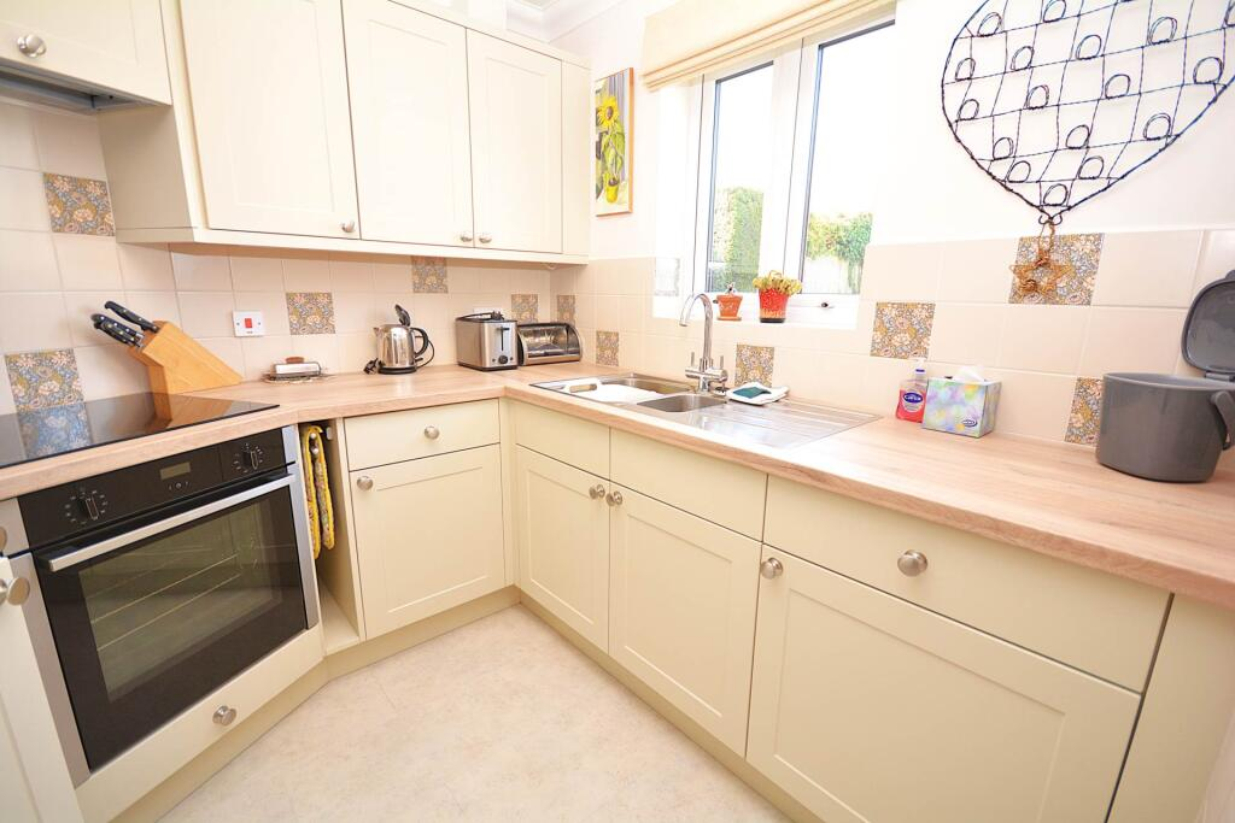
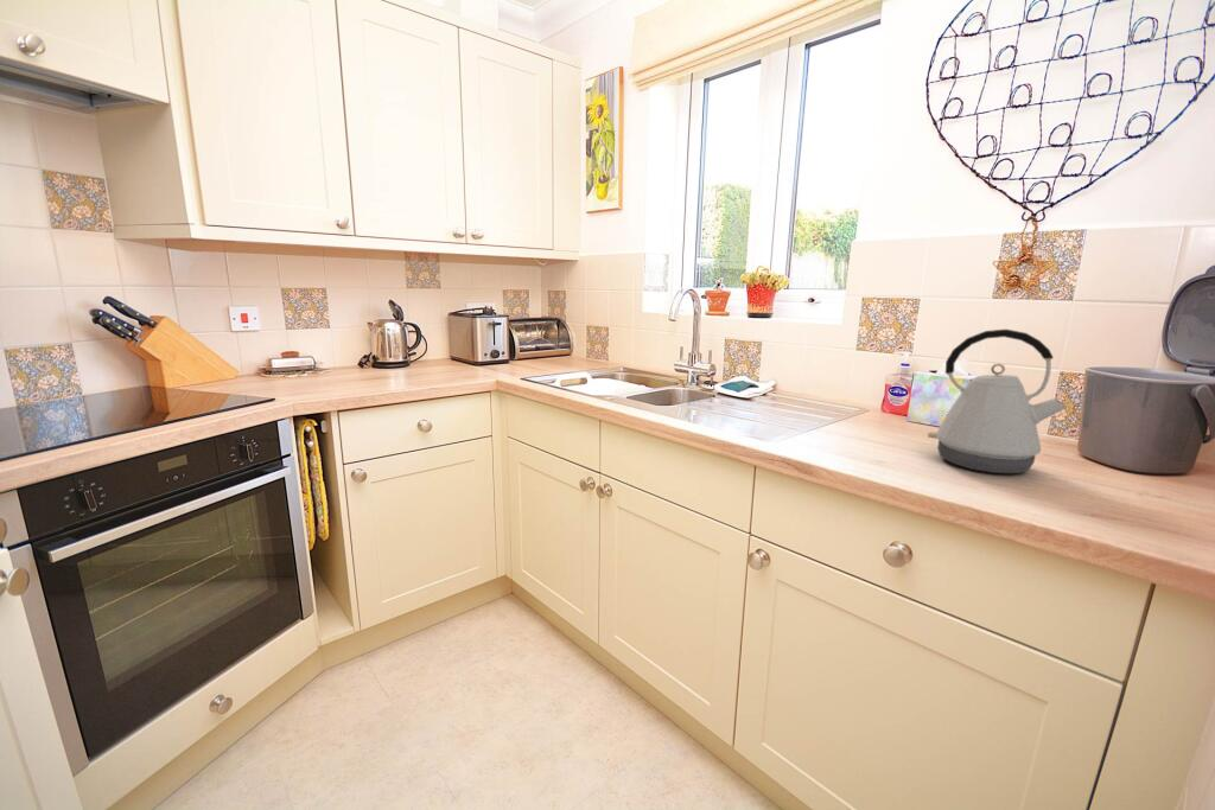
+ kettle [927,329,1069,476]
